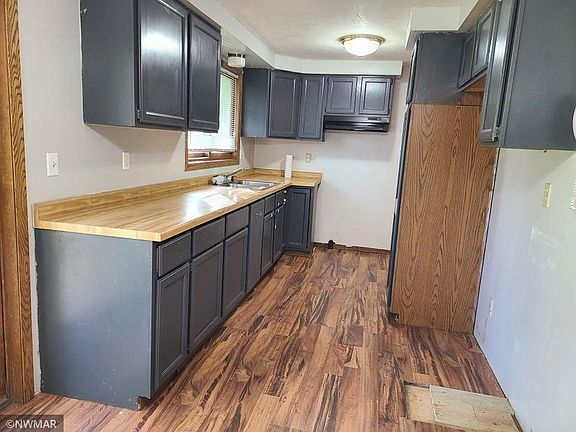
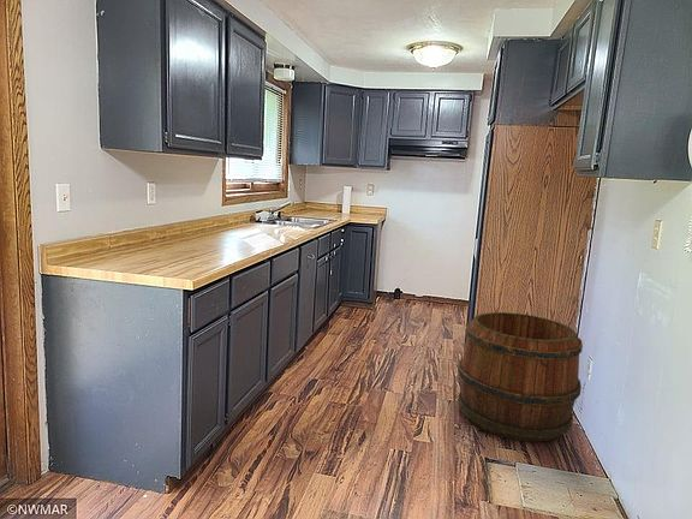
+ barrel [457,311,584,443]
